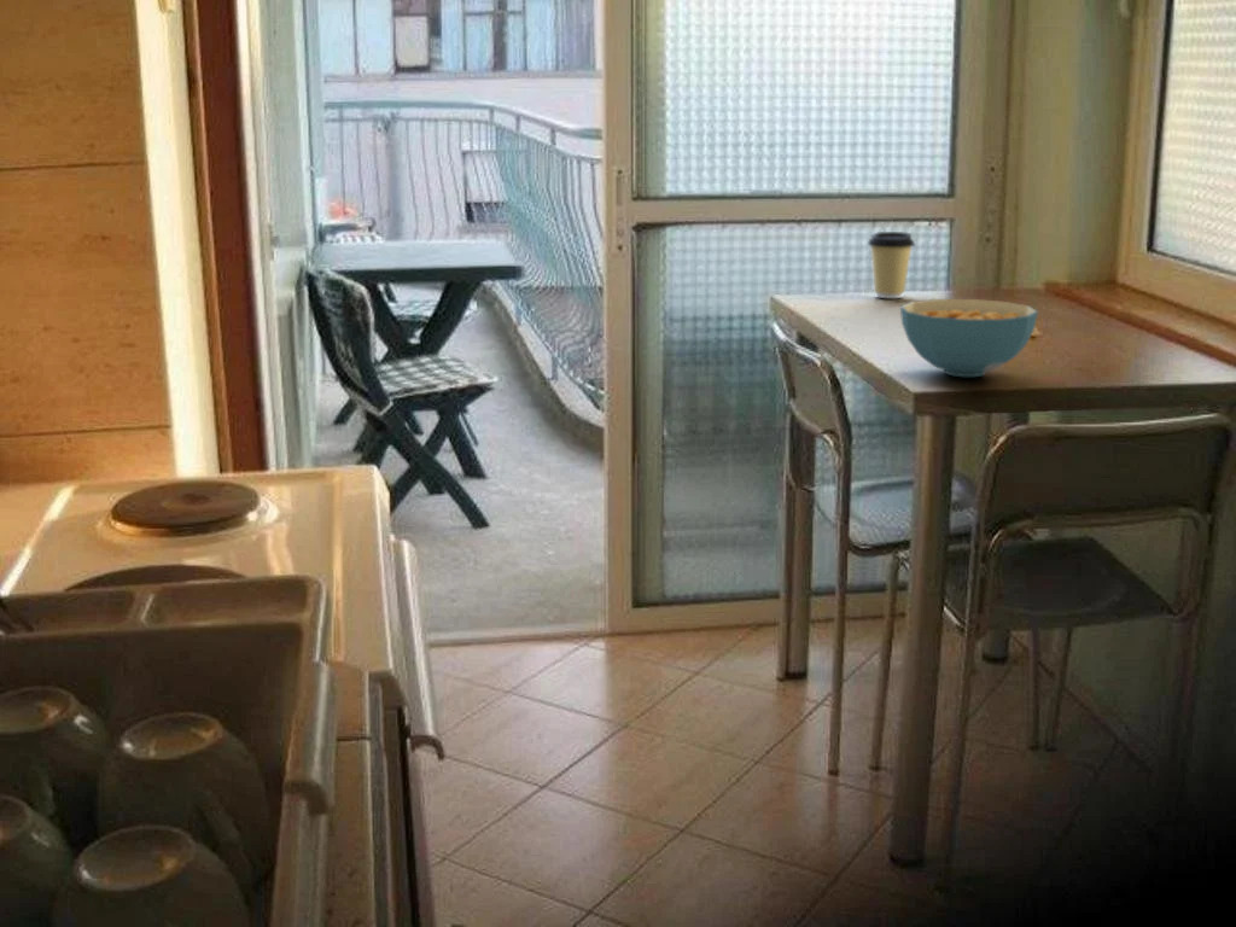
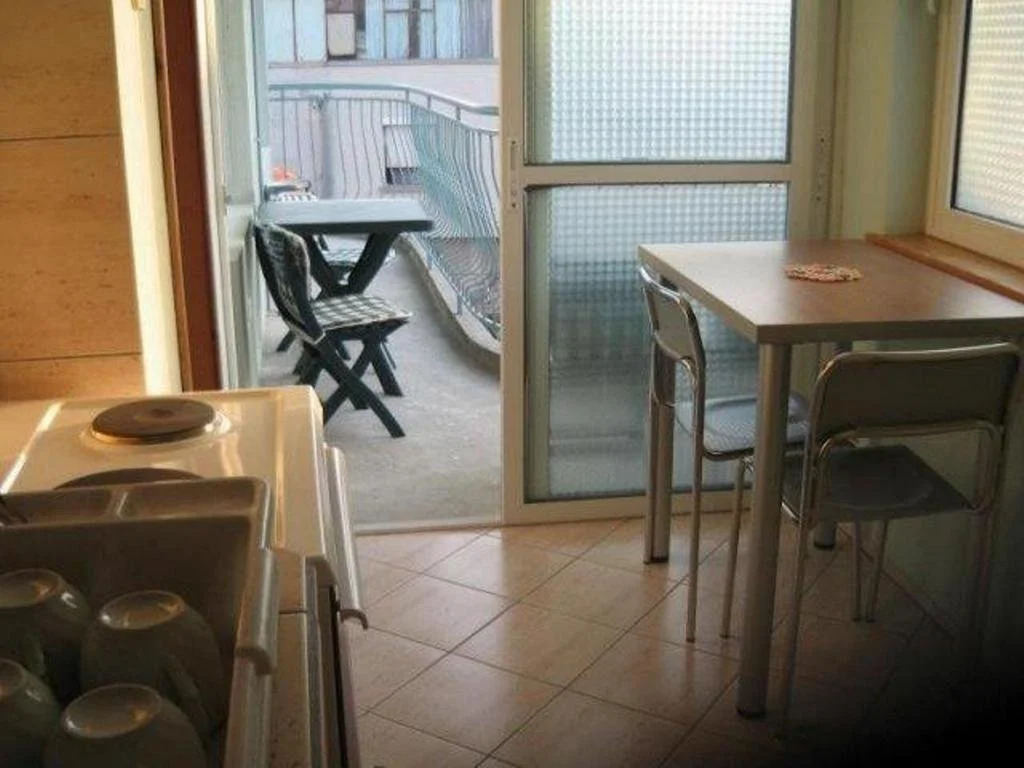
- coffee cup [867,231,916,299]
- cereal bowl [899,298,1039,378]
